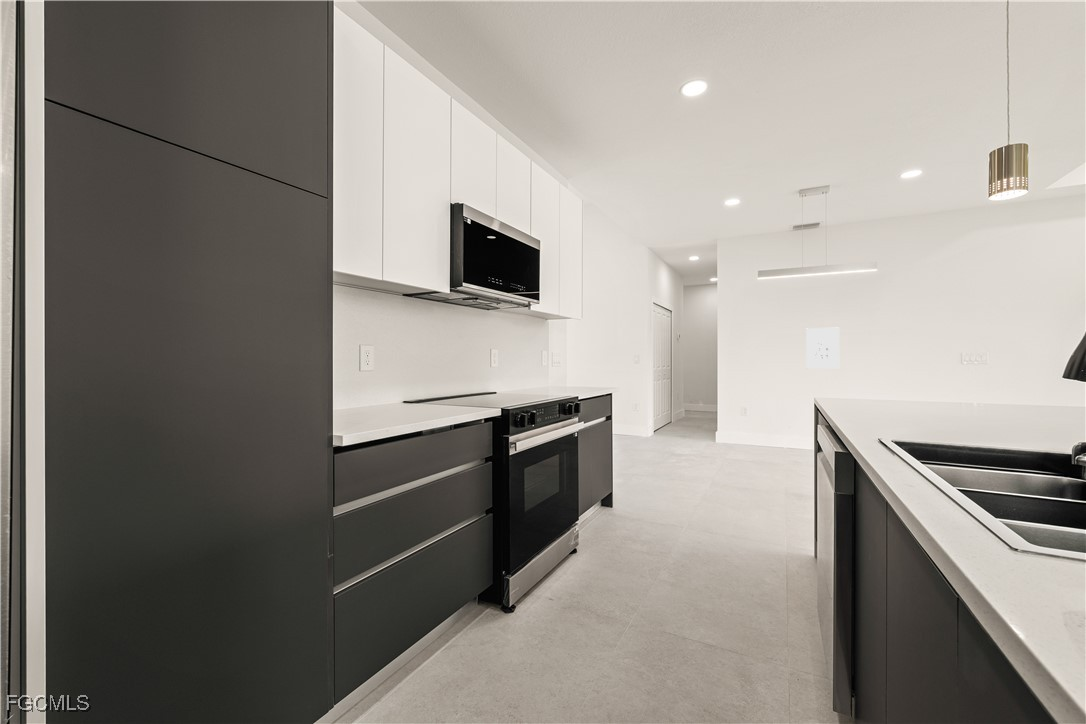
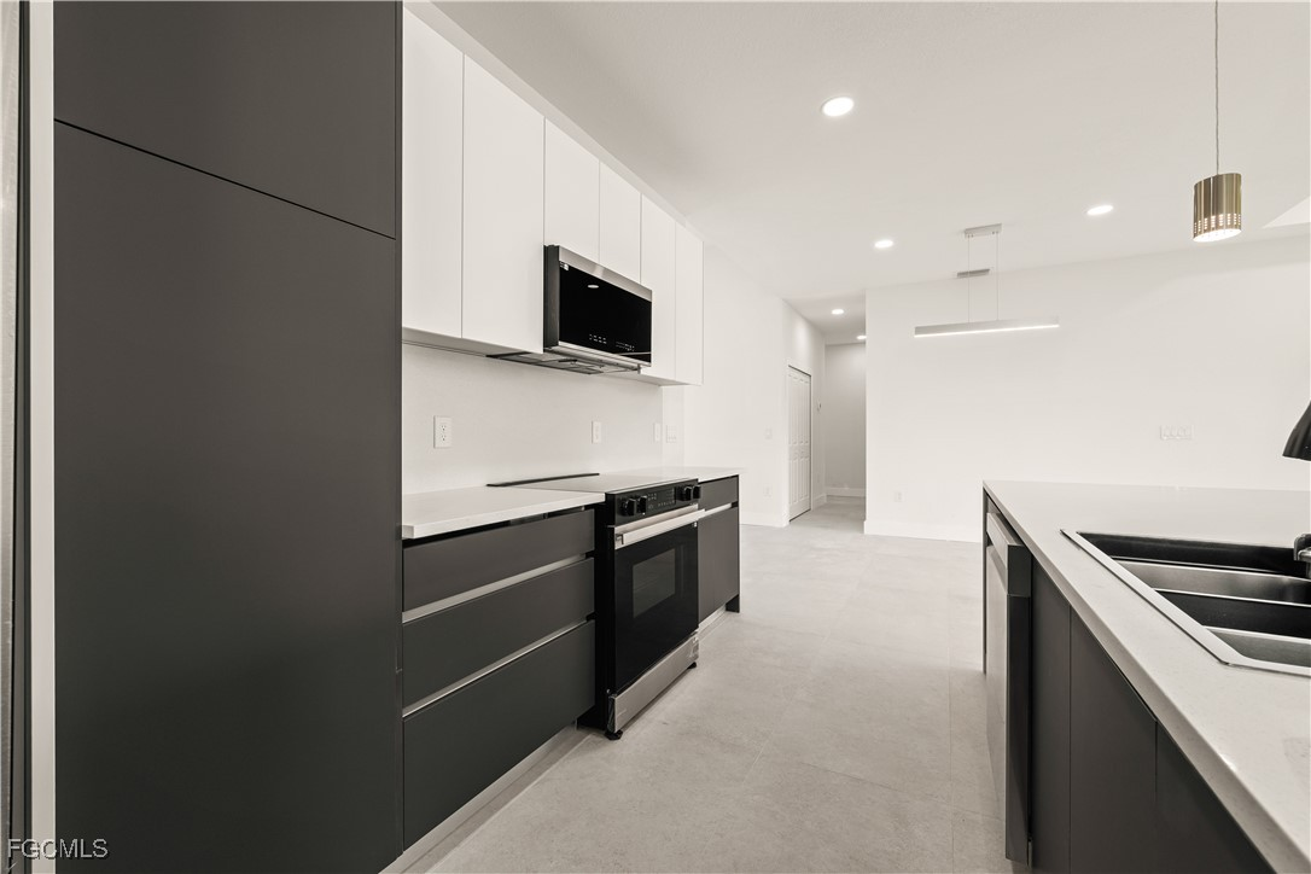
- wall art [805,327,840,370]
